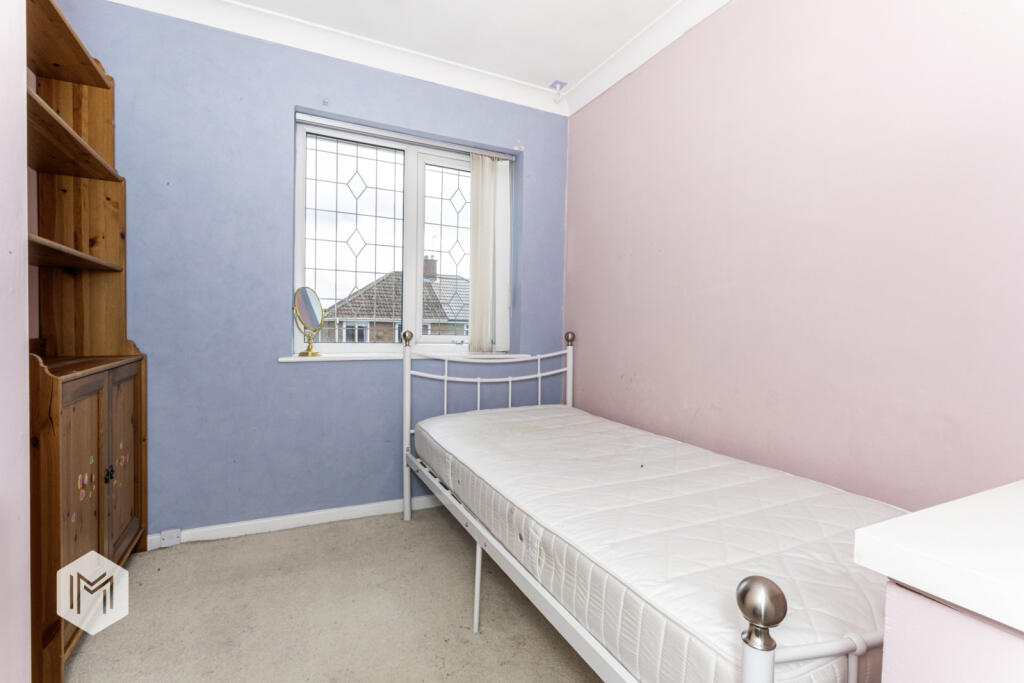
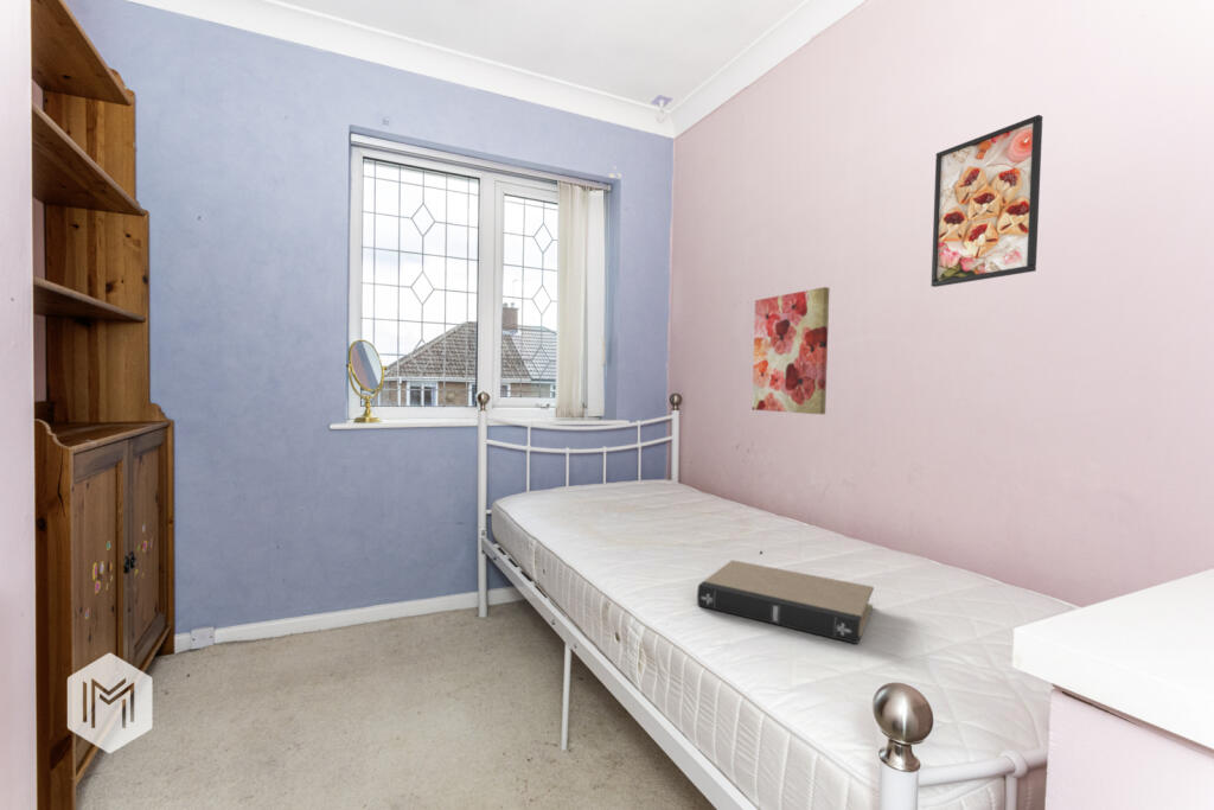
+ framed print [929,114,1043,288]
+ wall art [752,286,830,415]
+ book [696,559,875,645]
